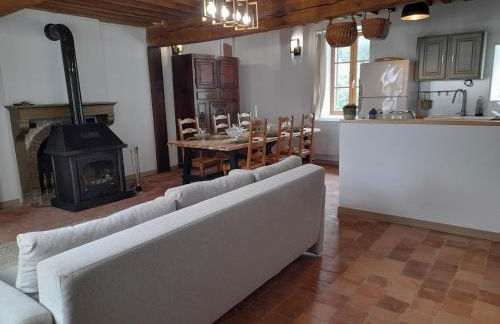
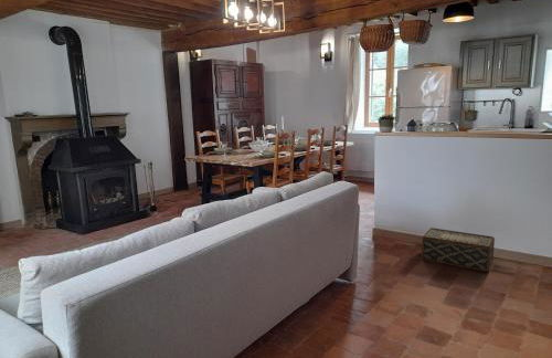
+ woven basket [421,227,496,273]
